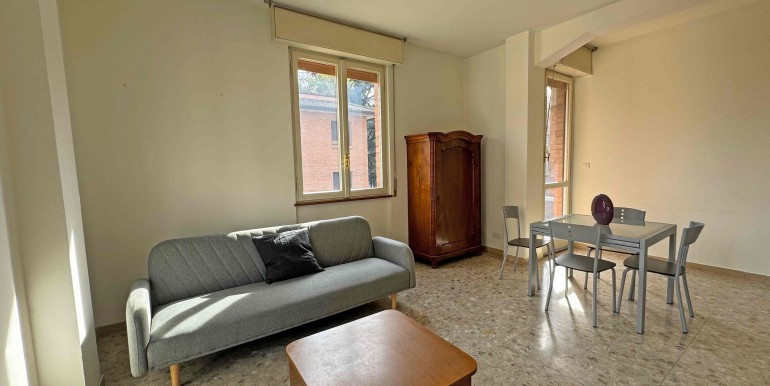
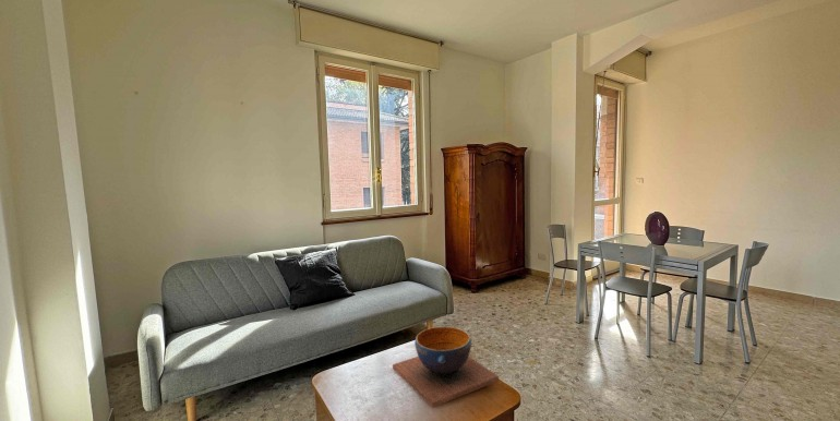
+ decorative bowl [392,326,500,409]
